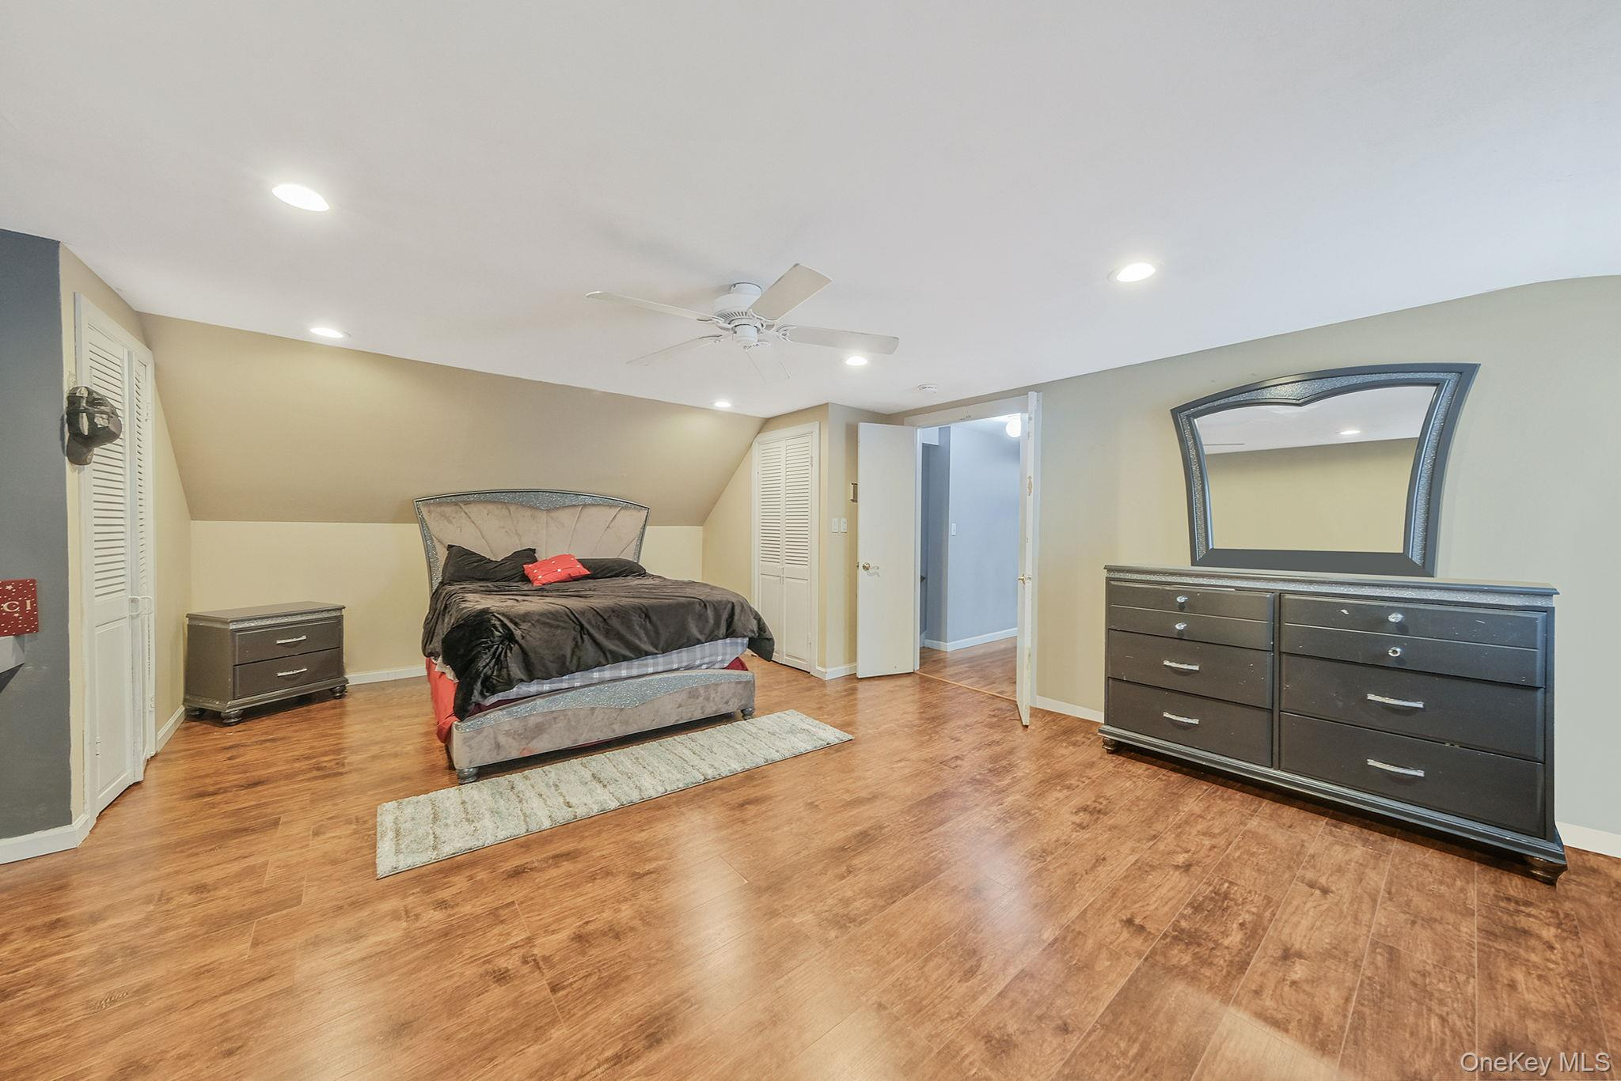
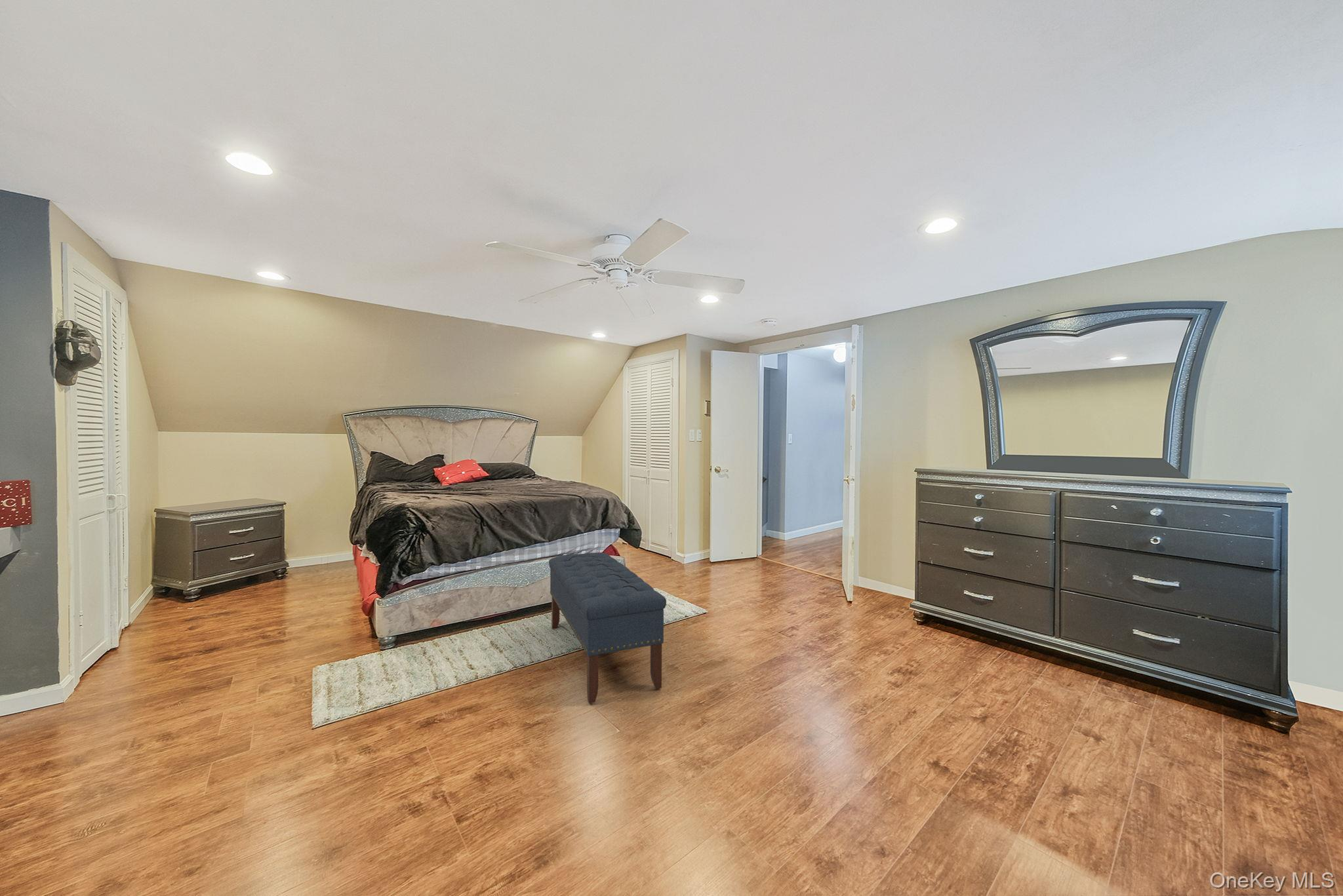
+ bench [548,552,667,704]
